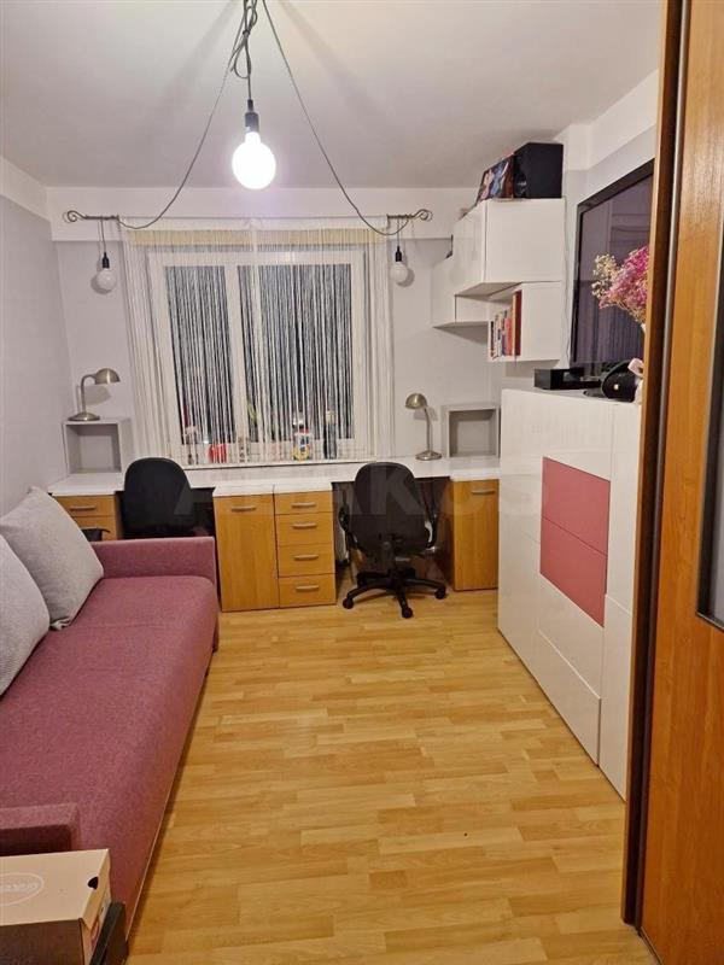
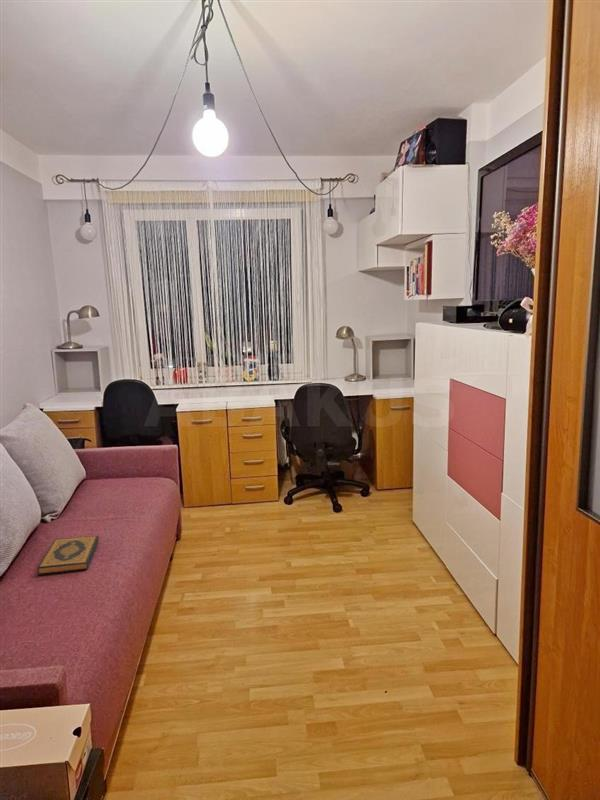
+ hardback book [37,535,100,576]
